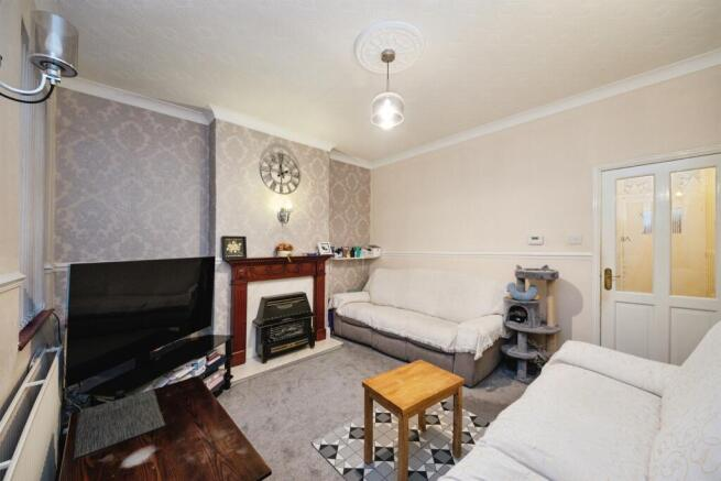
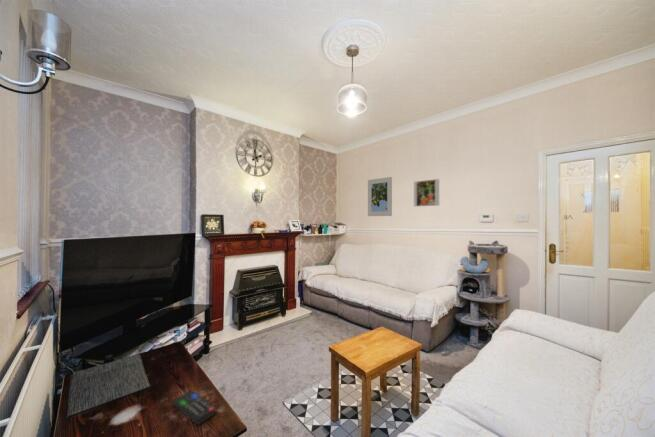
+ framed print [413,178,440,207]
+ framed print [367,176,393,217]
+ remote control [173,389,217,426]
